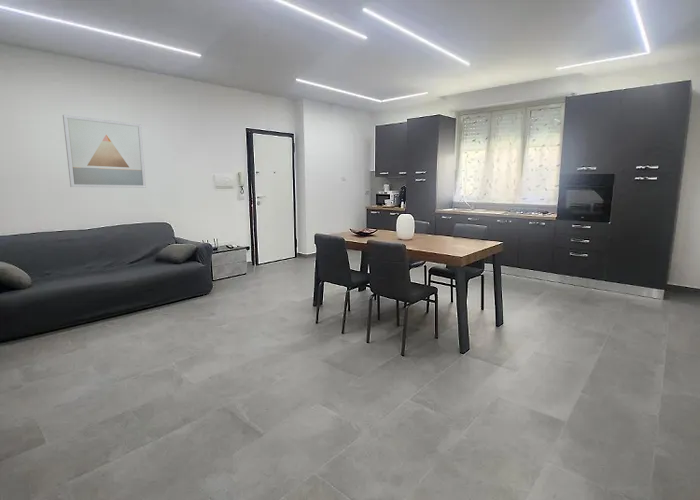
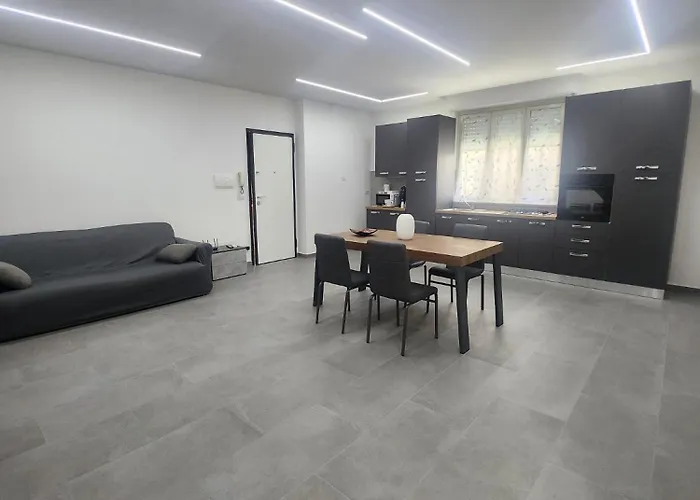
- wall art [62,114,147,189]
